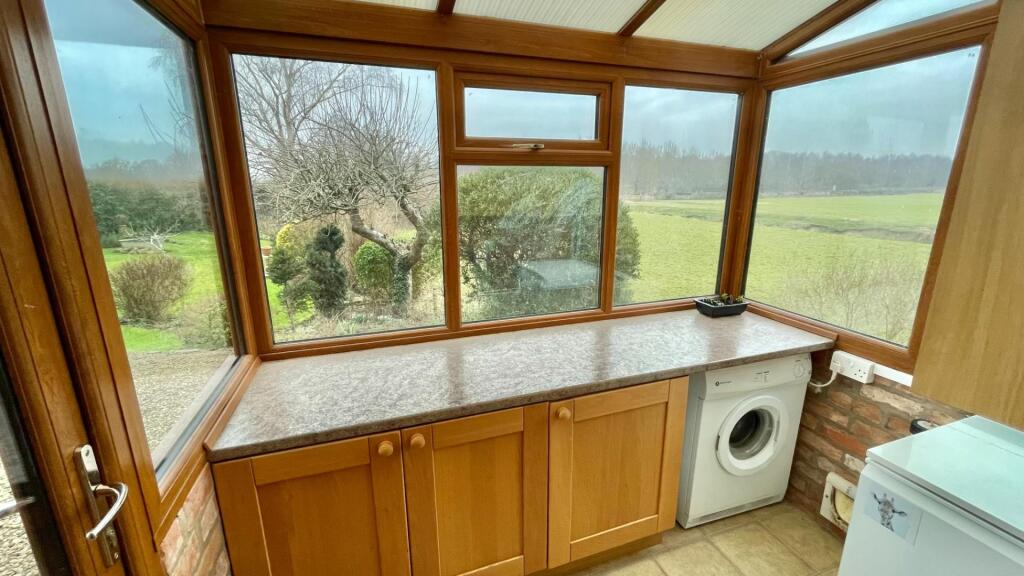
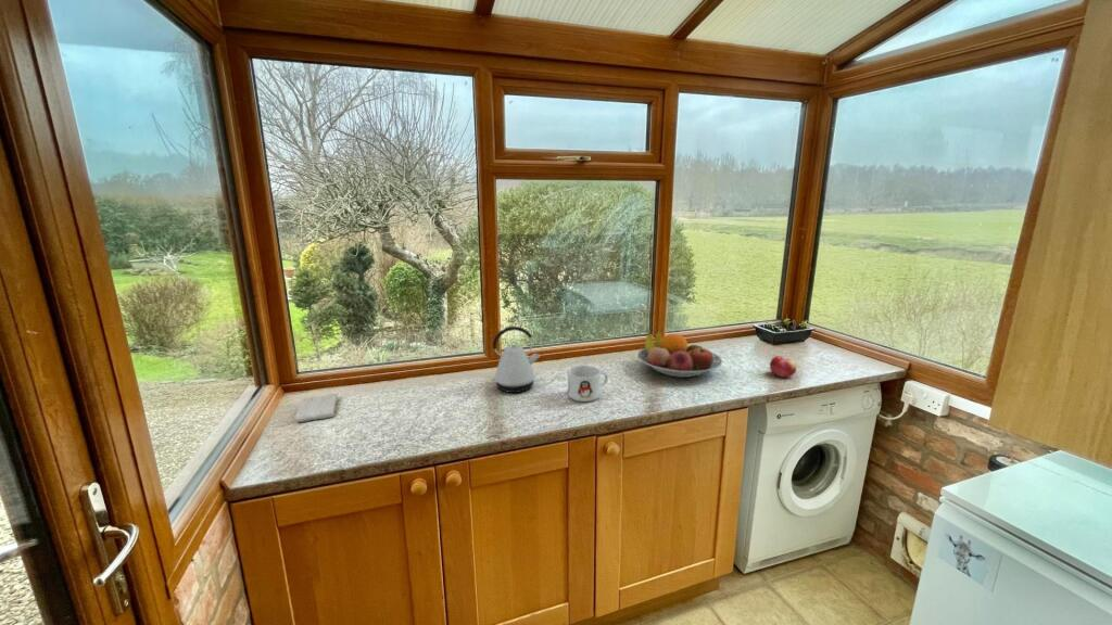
+ mug [567,365,609,403]
+ washcloth [294,392,339,423]
+ kettle [490,326,541,394]
+ fruit bowl [636,331,723,379]
+ fruit [769,355,797,379]
